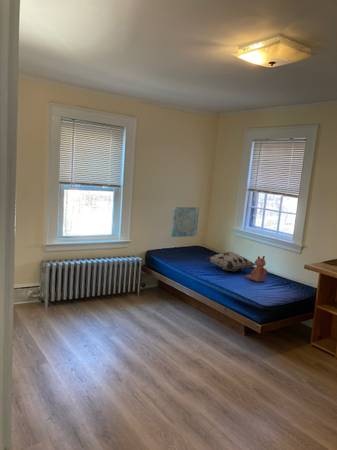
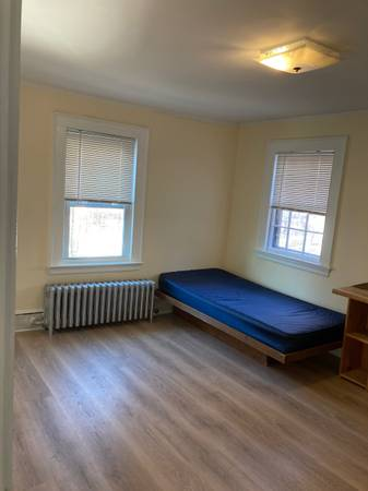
- teddy bear [245,255,268,283]
- wall art [170,206,200,238]
- decorative pillow [204,251,256,272]
